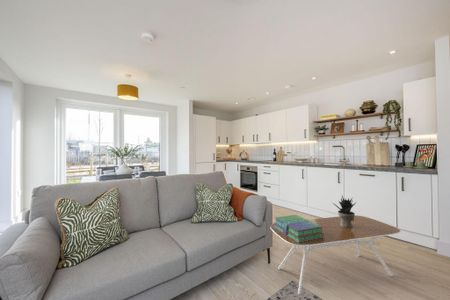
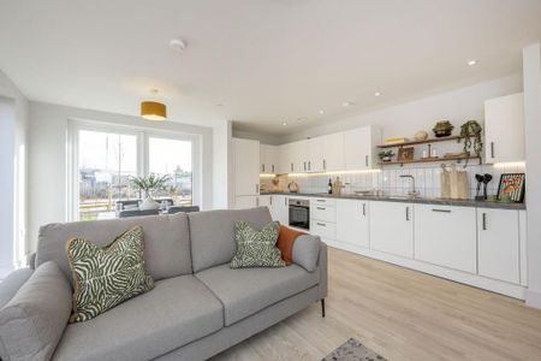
- stack of books [273,214,324,243]
- coffee table [269,215,401,295]
- potted plant [332,195,356,228]
